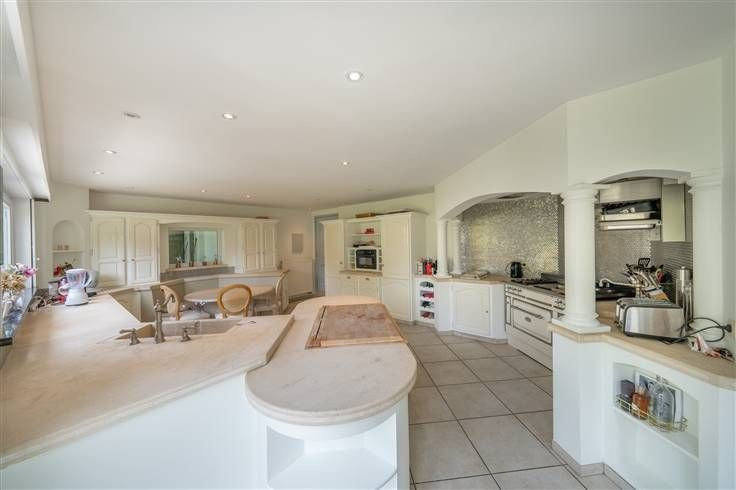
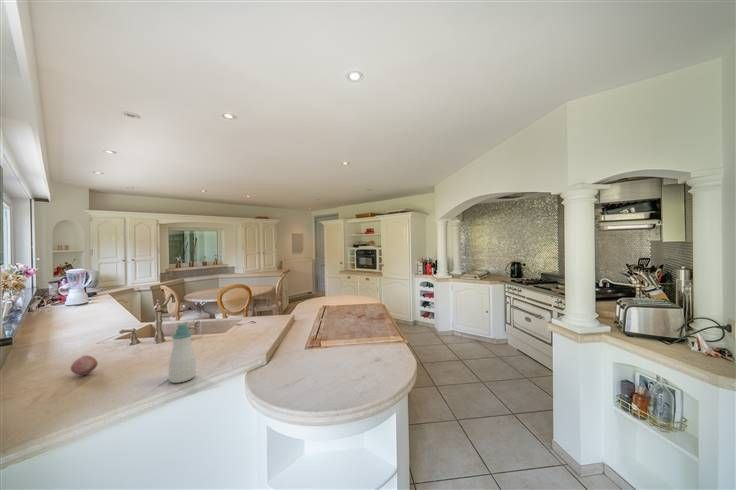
+ soap bottle [167,321,197,384]
+ fruit [70,355,99,376]
